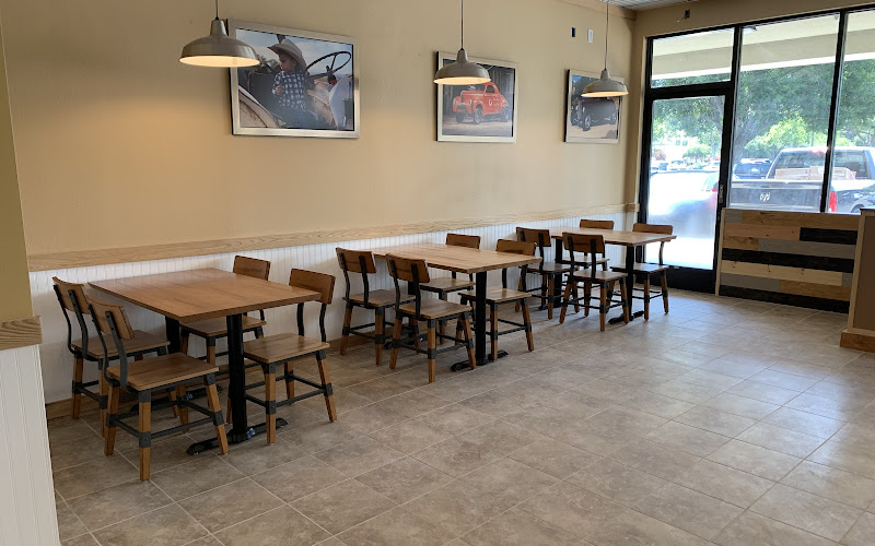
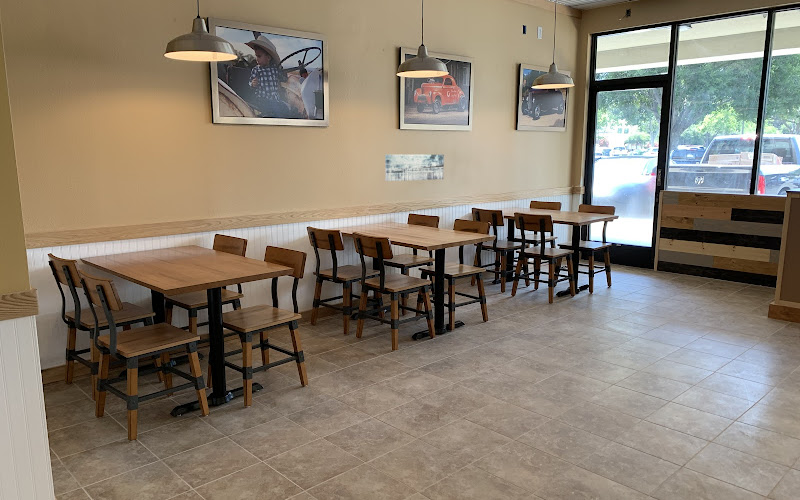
+ wall art [384,154,445,182]
